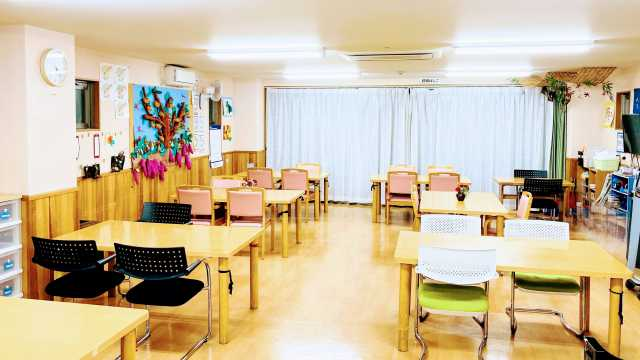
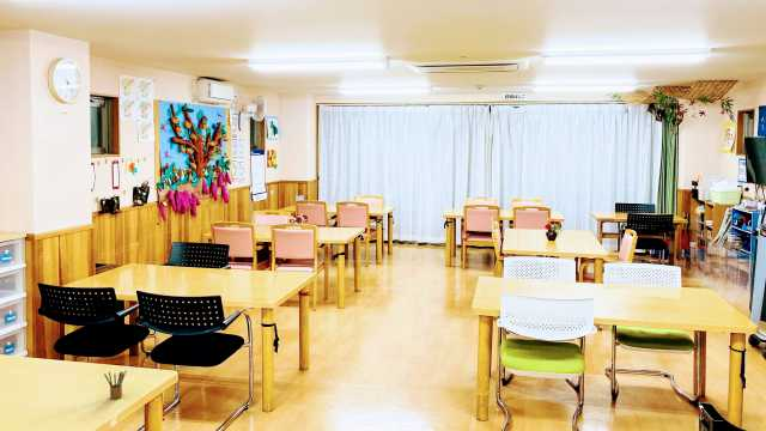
+ pencil box [103,370,127,400]
